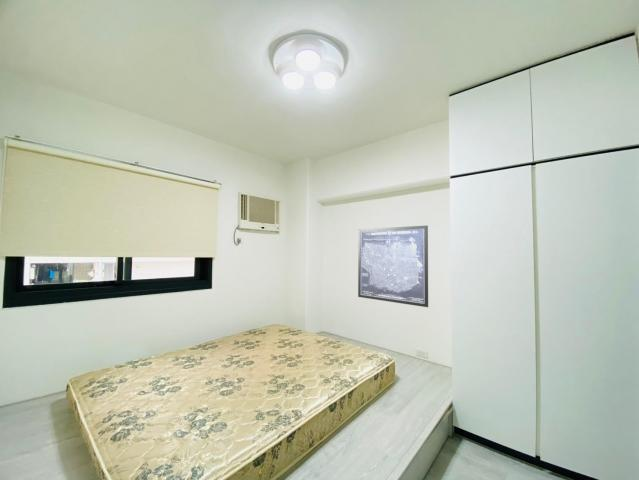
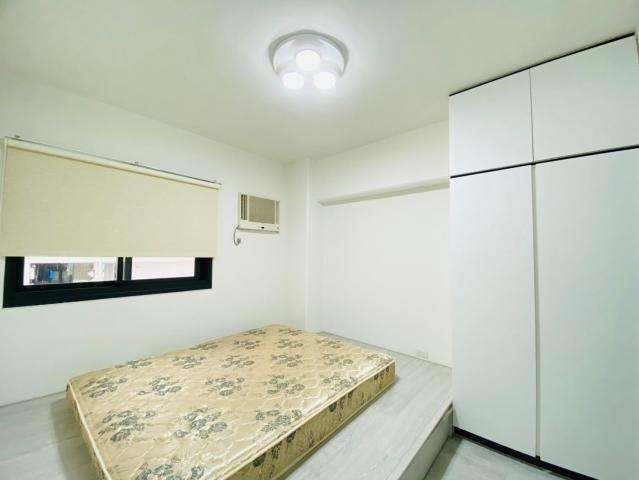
- wall art [357,224,429,308]
